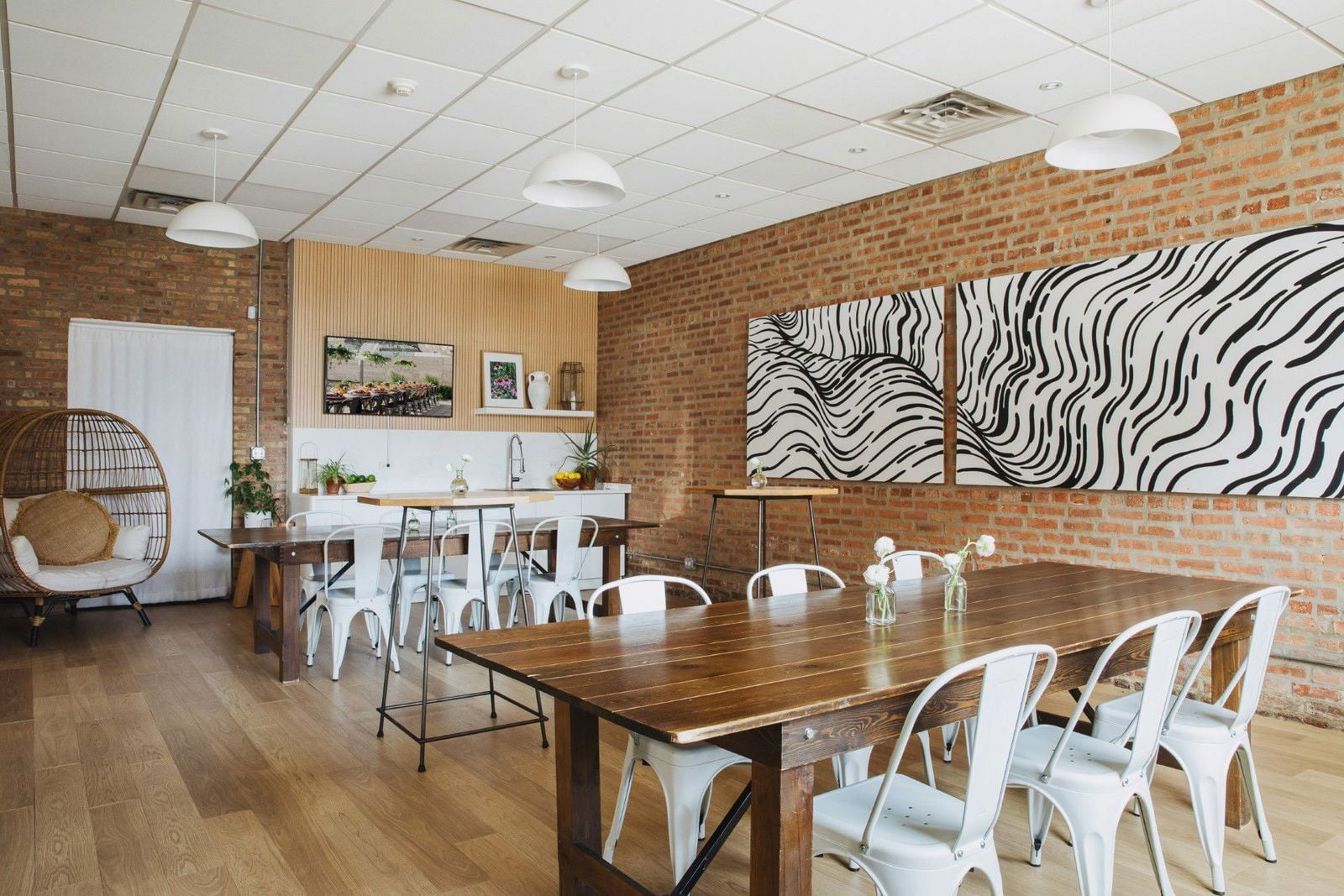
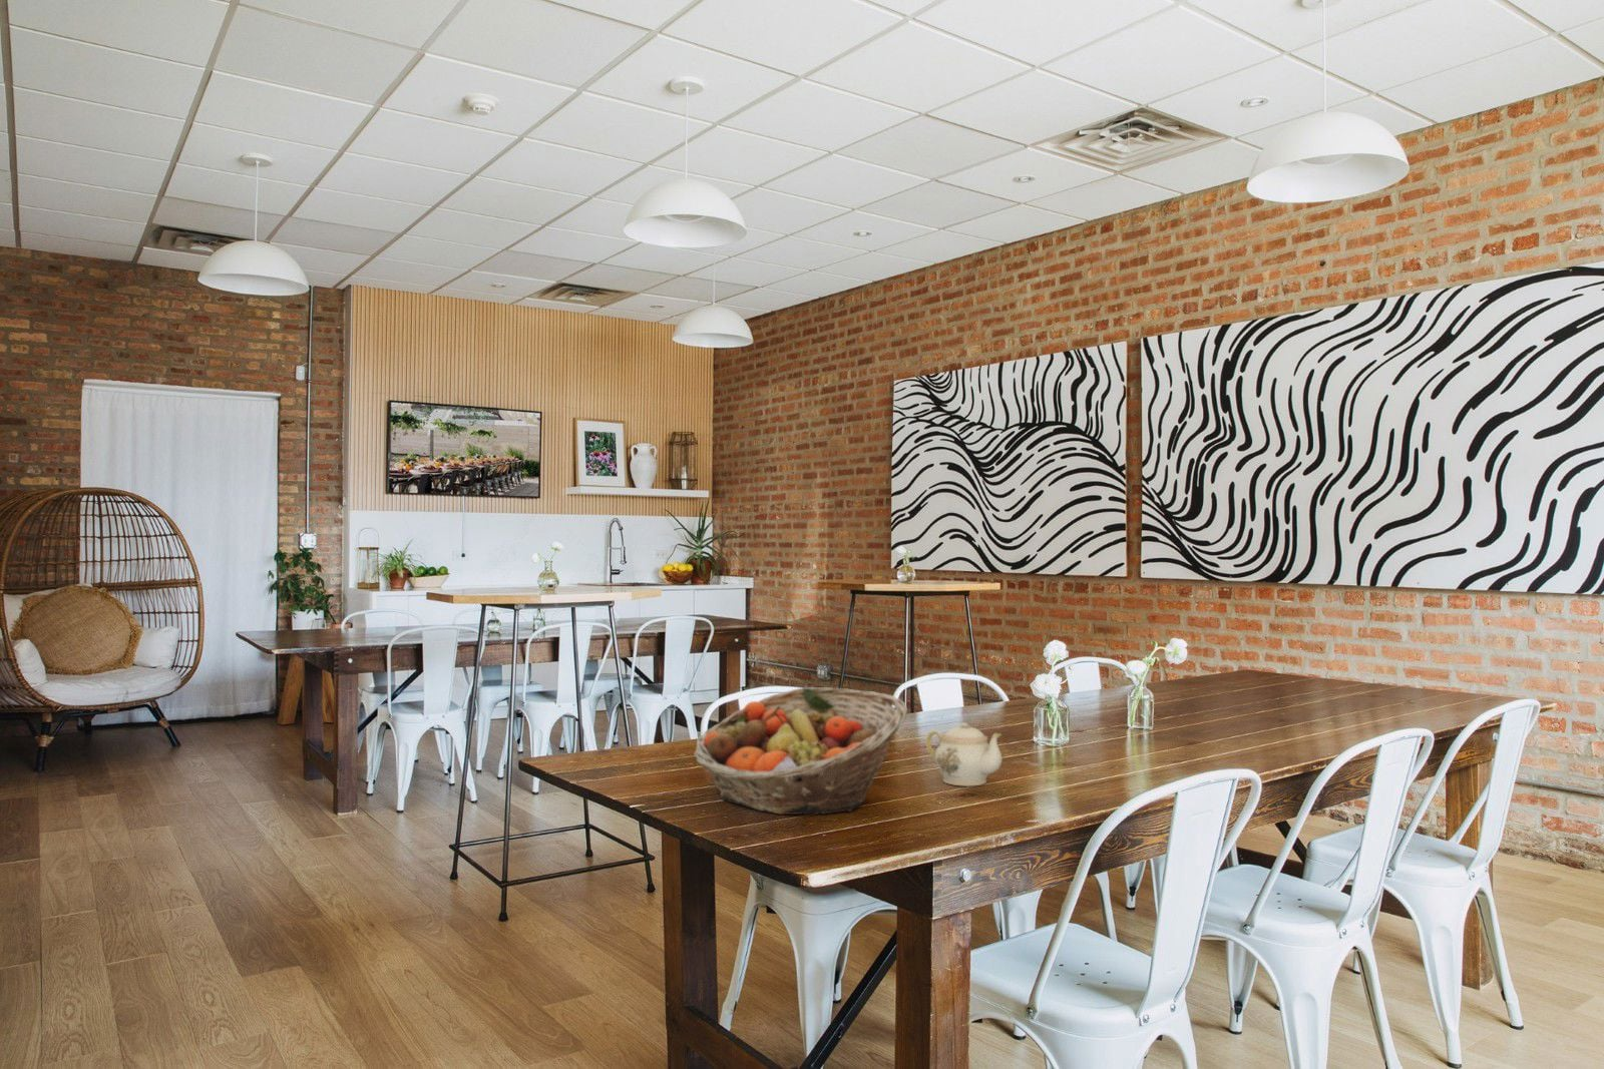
+ fruit basket [692,686,908,816]
+ teapot [925,722,1002,787]
